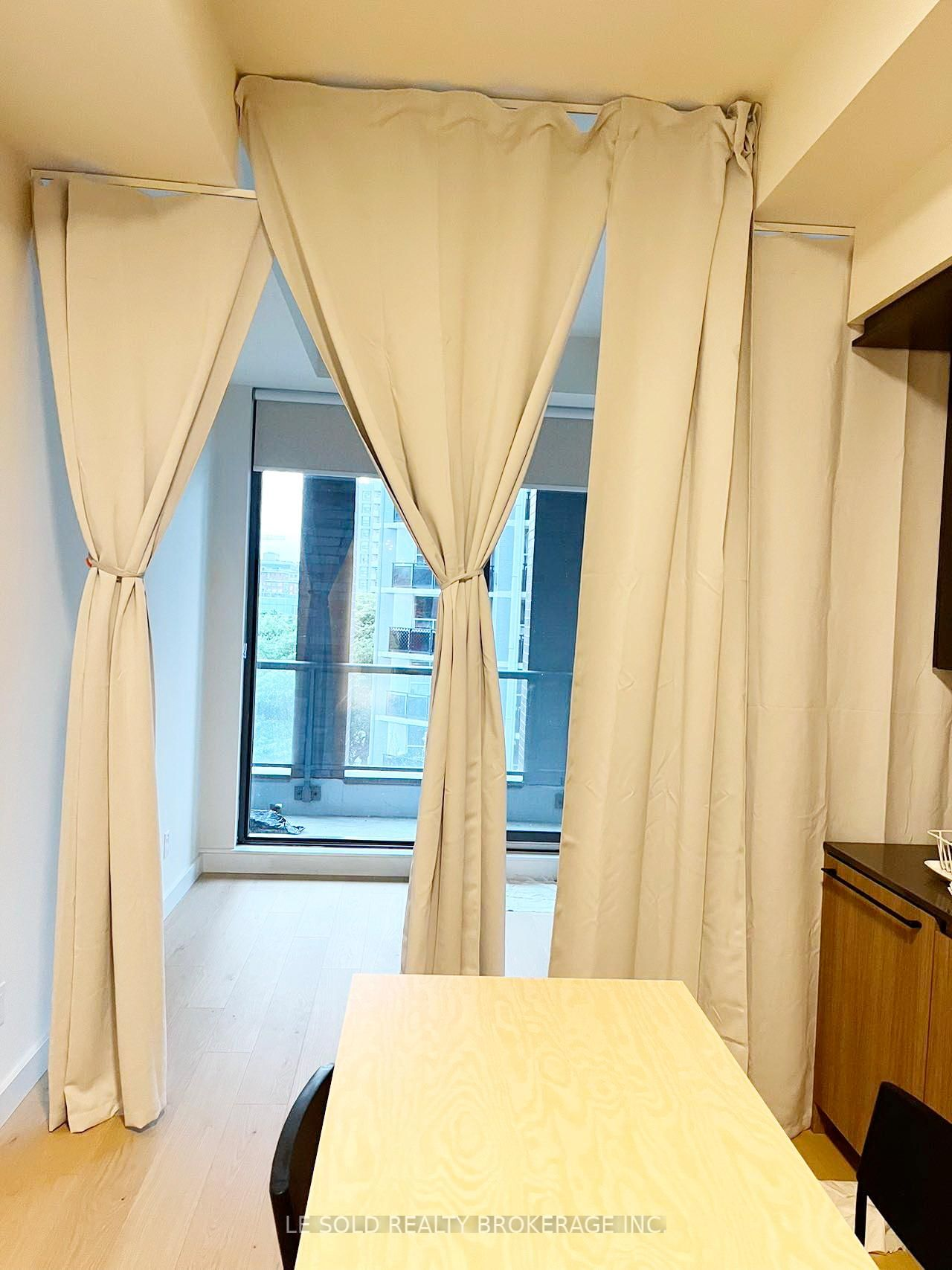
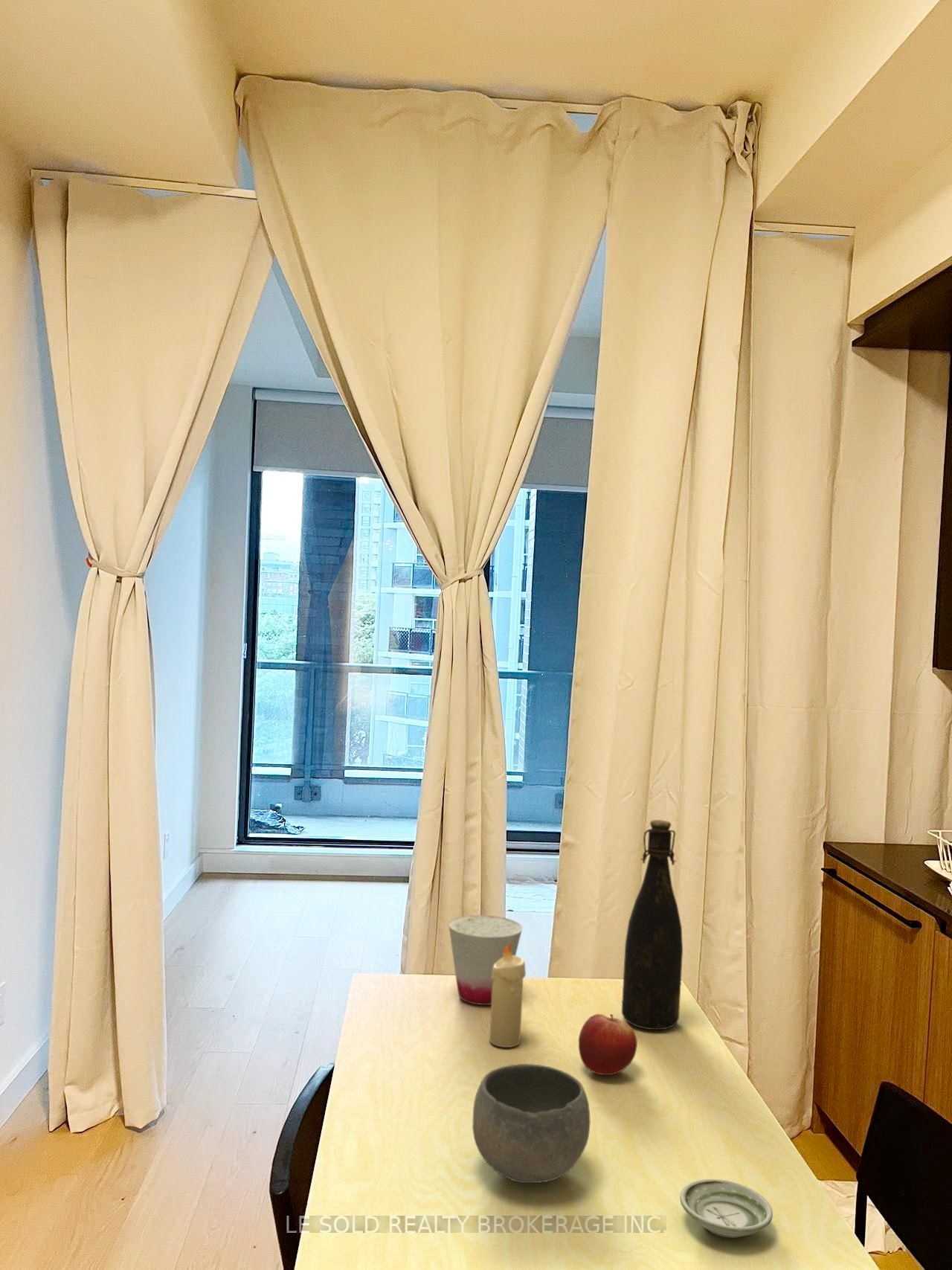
+ saucer [679,1178,774,1239]
+ cup [448,914,523,1006]
+ fruit [578,1013,638,1076]
+ bowl [472,1063,591,1184]
+ candle [489,943,527,1048]
+ bottle [621,819,684,1030]
